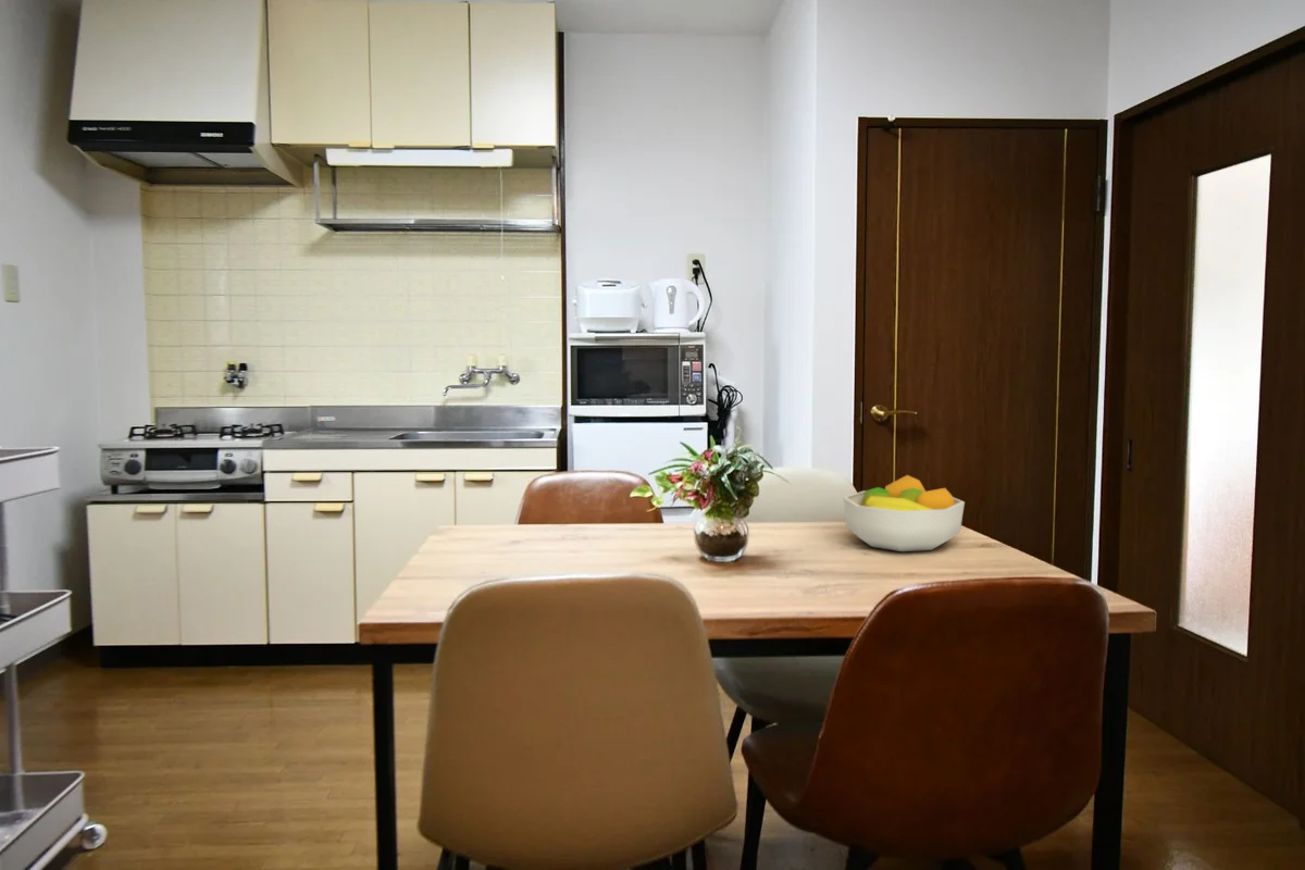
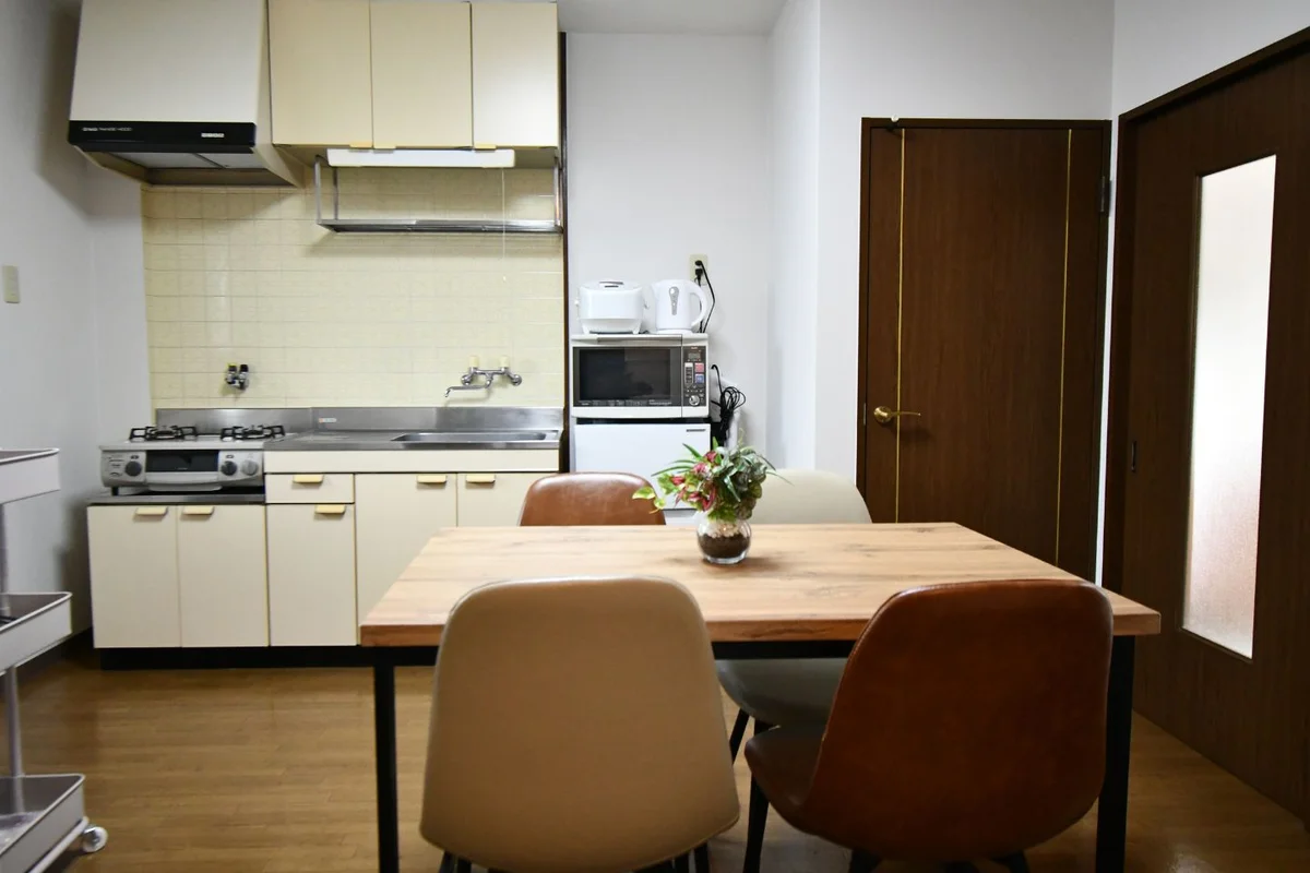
- fruit bowl [843,474,966,552]
